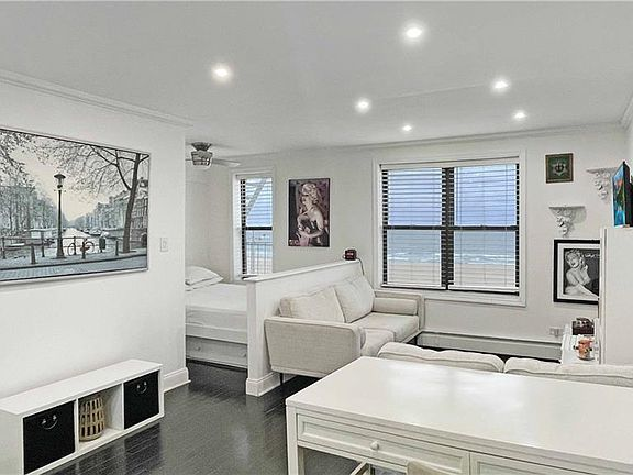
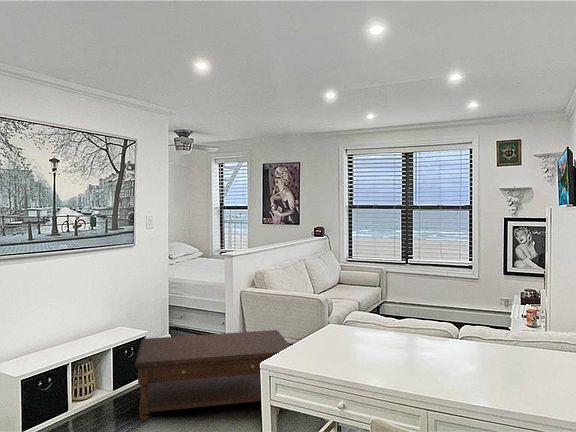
+ coffee table [134,329,291,423]
